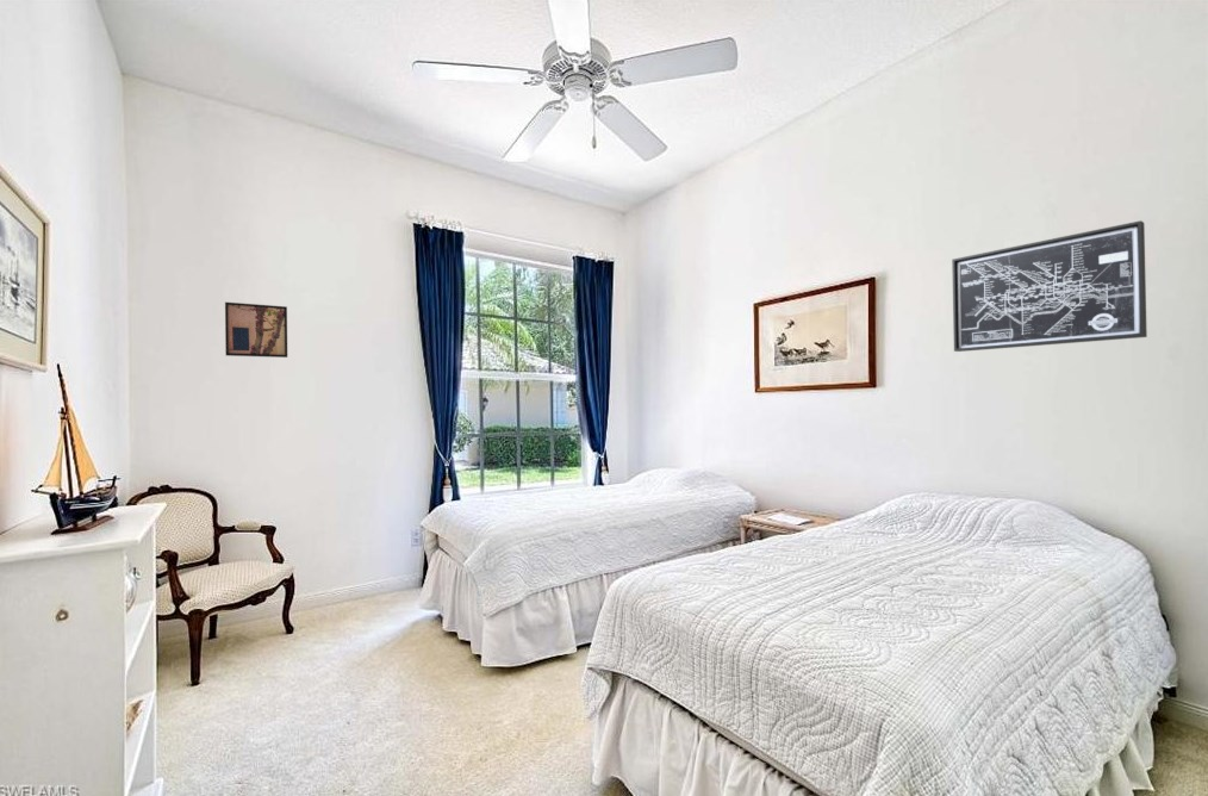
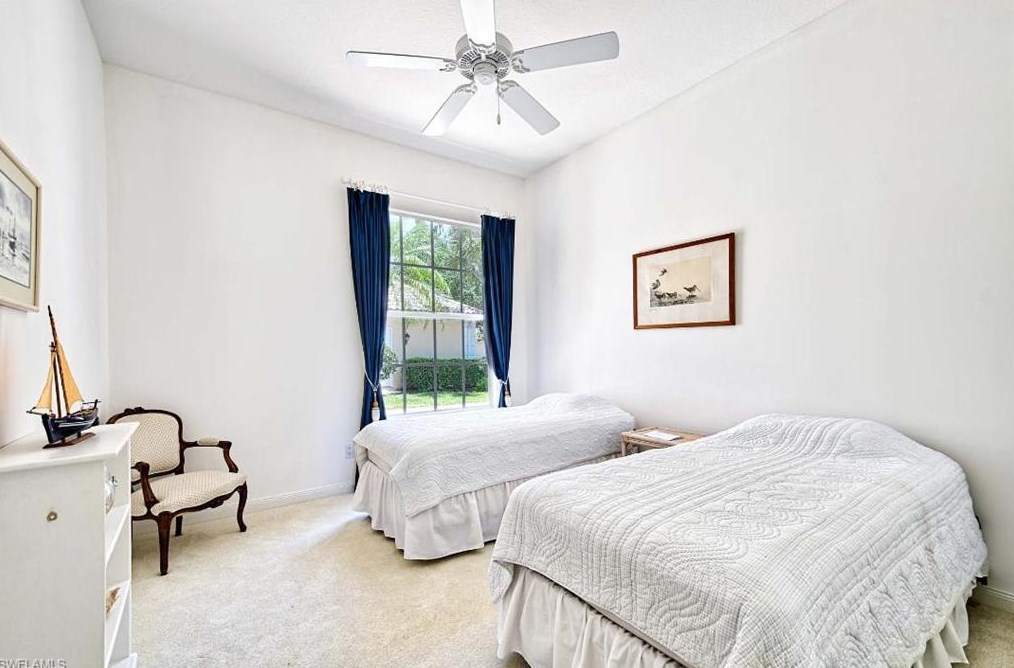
- wall art [951,219,1148,353]
- wall art [224,301,288,359]
